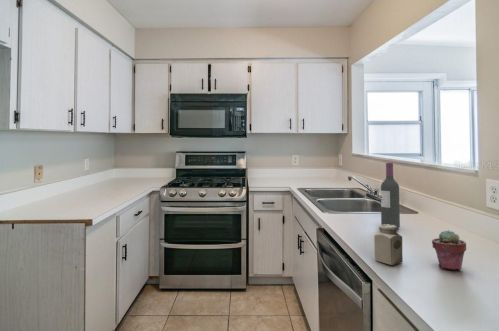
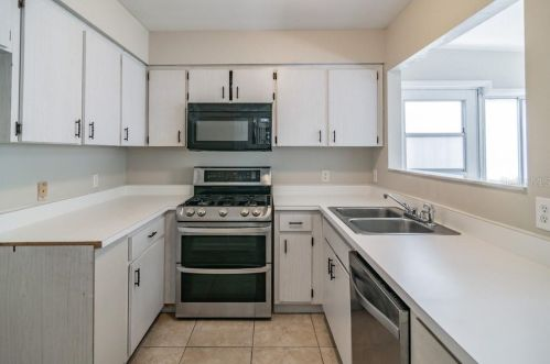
- salt shaker [373,224,404,266]
- wine bottle [380,162,401,229]
- potted succulent [431,229,467,271]
